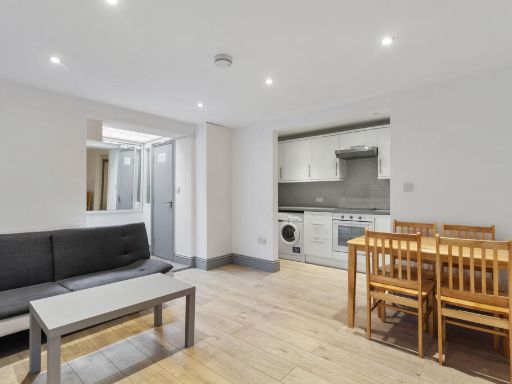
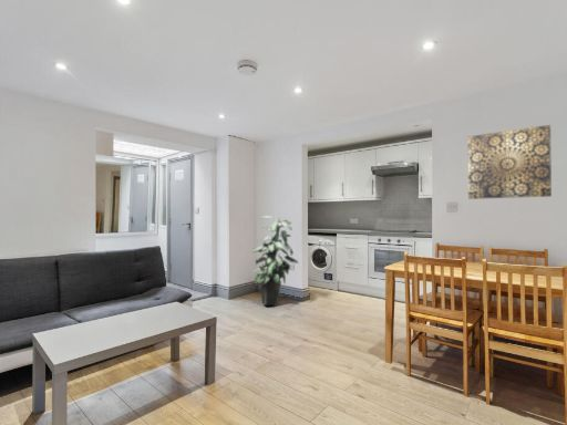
+ wall art [467,124,553,200]
+ indoor plant [250,215,299,307]
